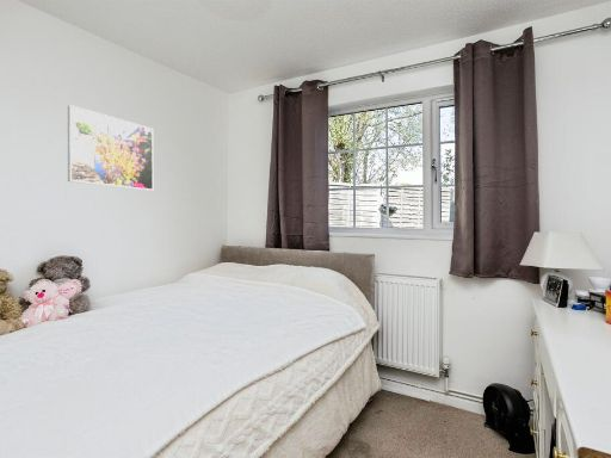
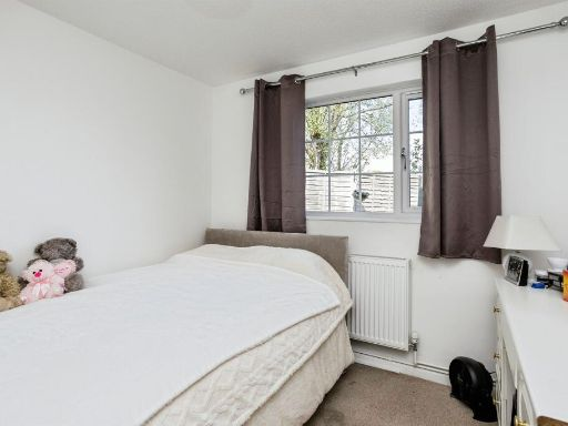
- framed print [67,104,154,192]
